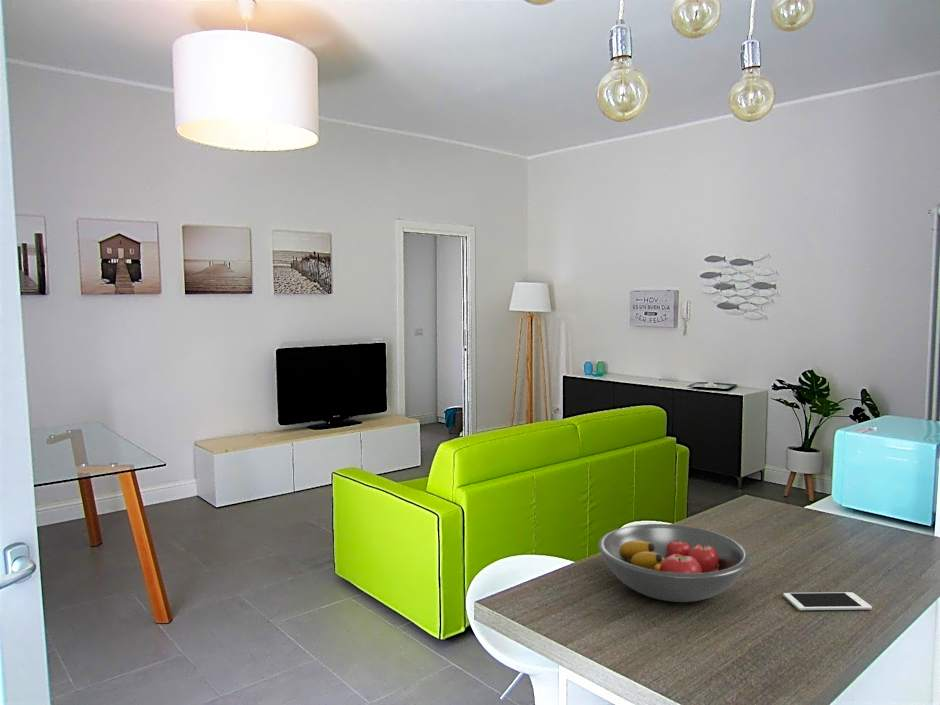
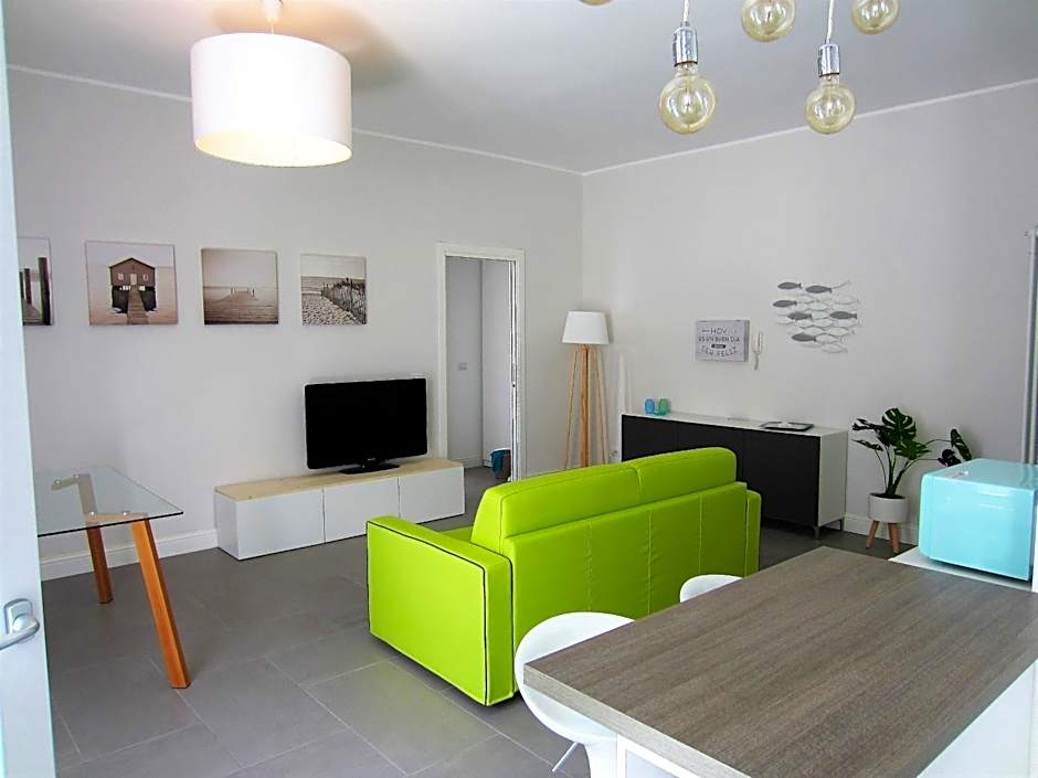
- fruit bowl [597,523,751,603]
- cell phone [782,591,873,611]
